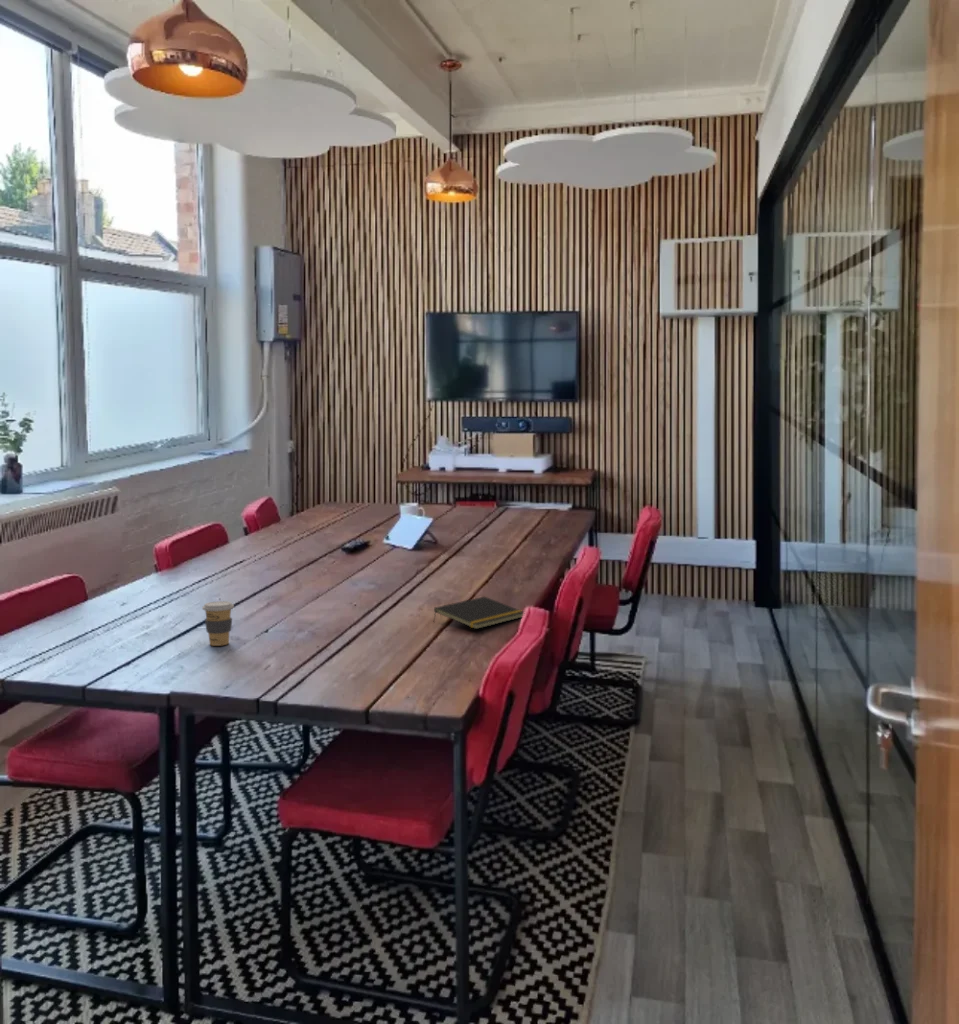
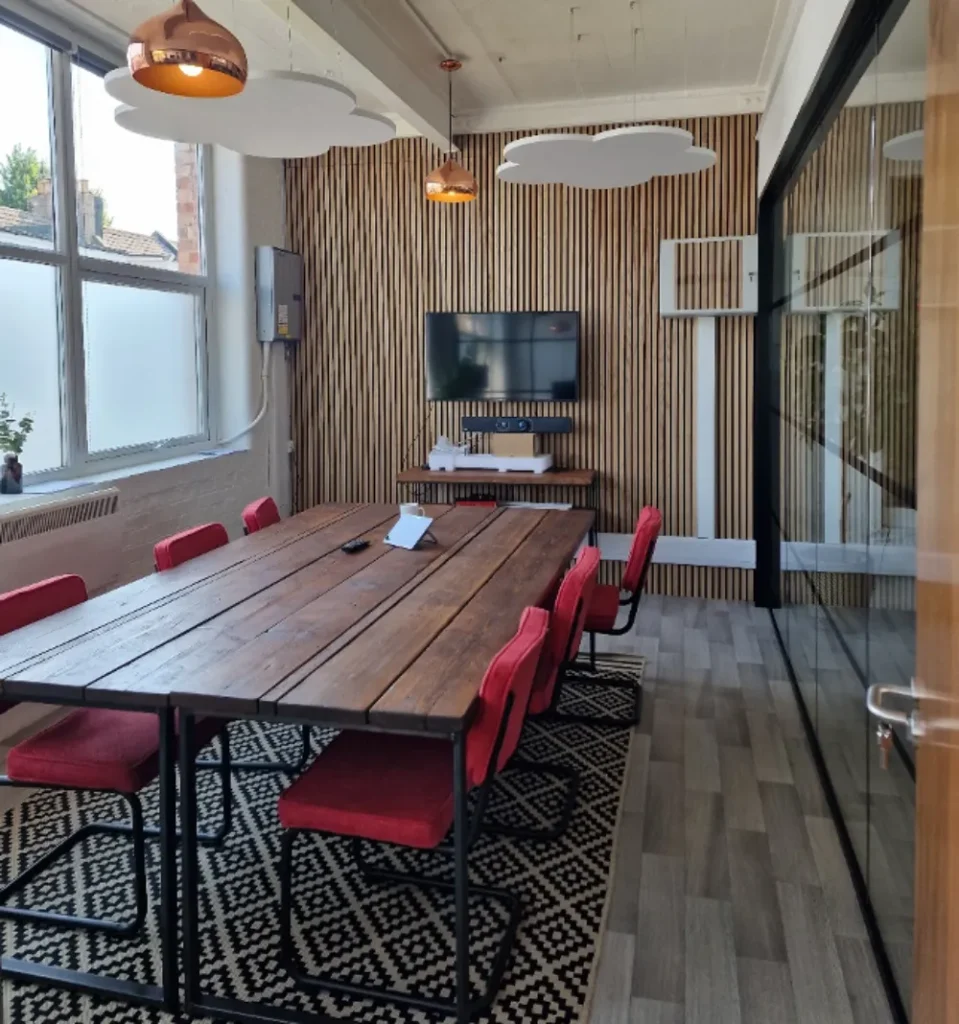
- notepad [432,596,525,630]
- coffee cup [201,600,235,647]
